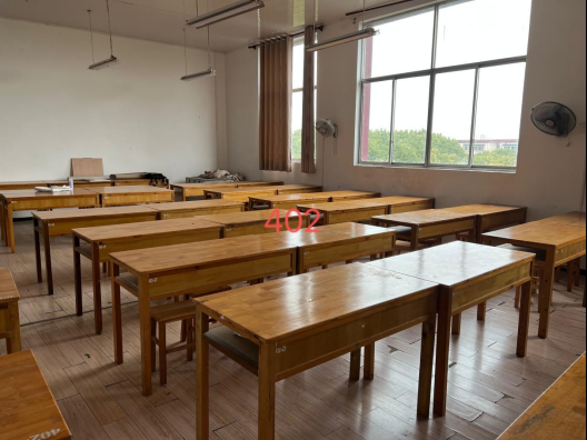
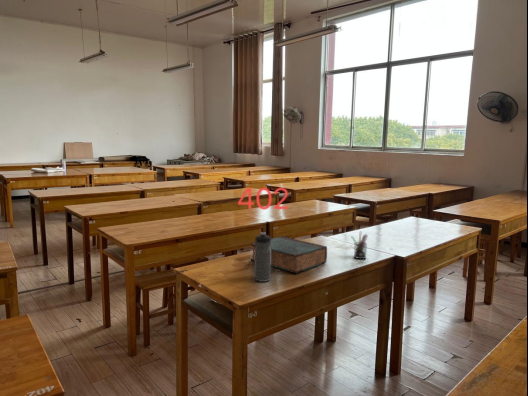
+ pen holder [351,231,369,260]
+ water bottle [253,232,272,283]
+ book [250,235,328,274]
